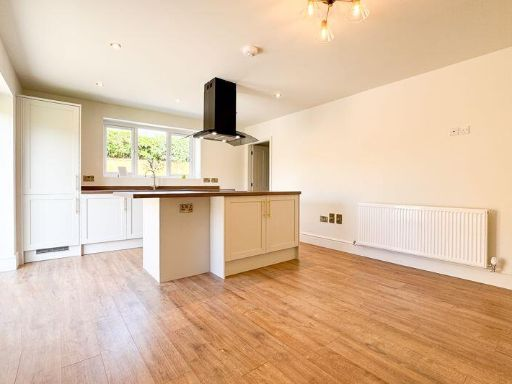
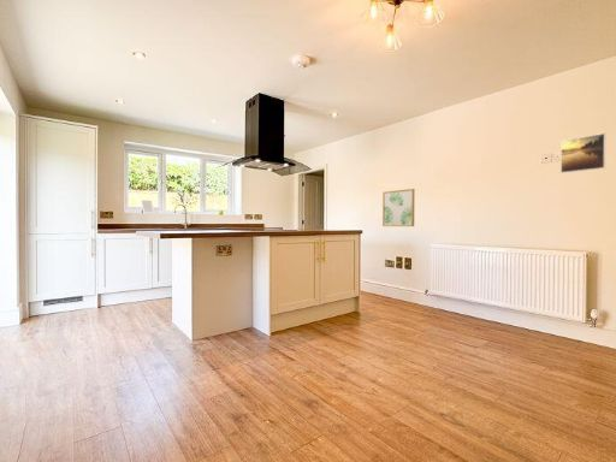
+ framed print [559,132,606,174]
+ wall art [381,188,416,227]
